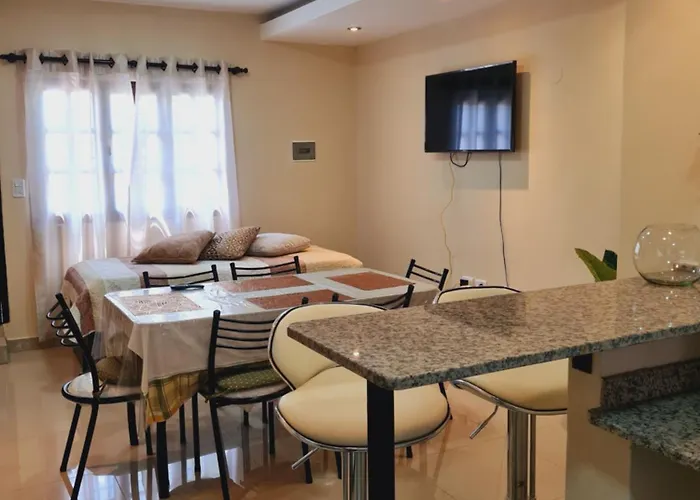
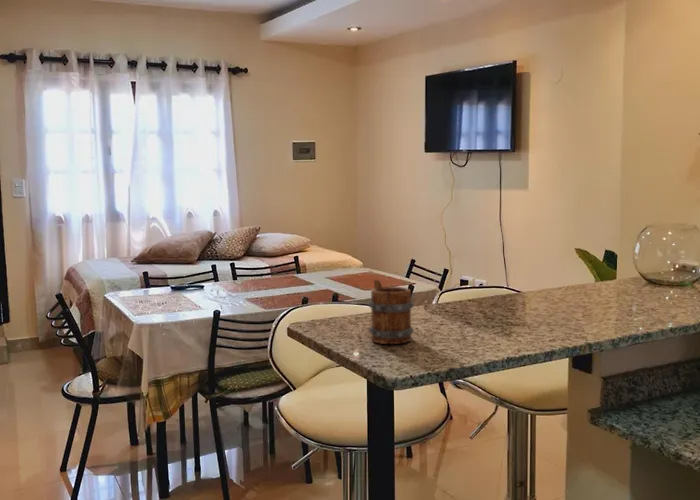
+ mug [367,279,415,345]
